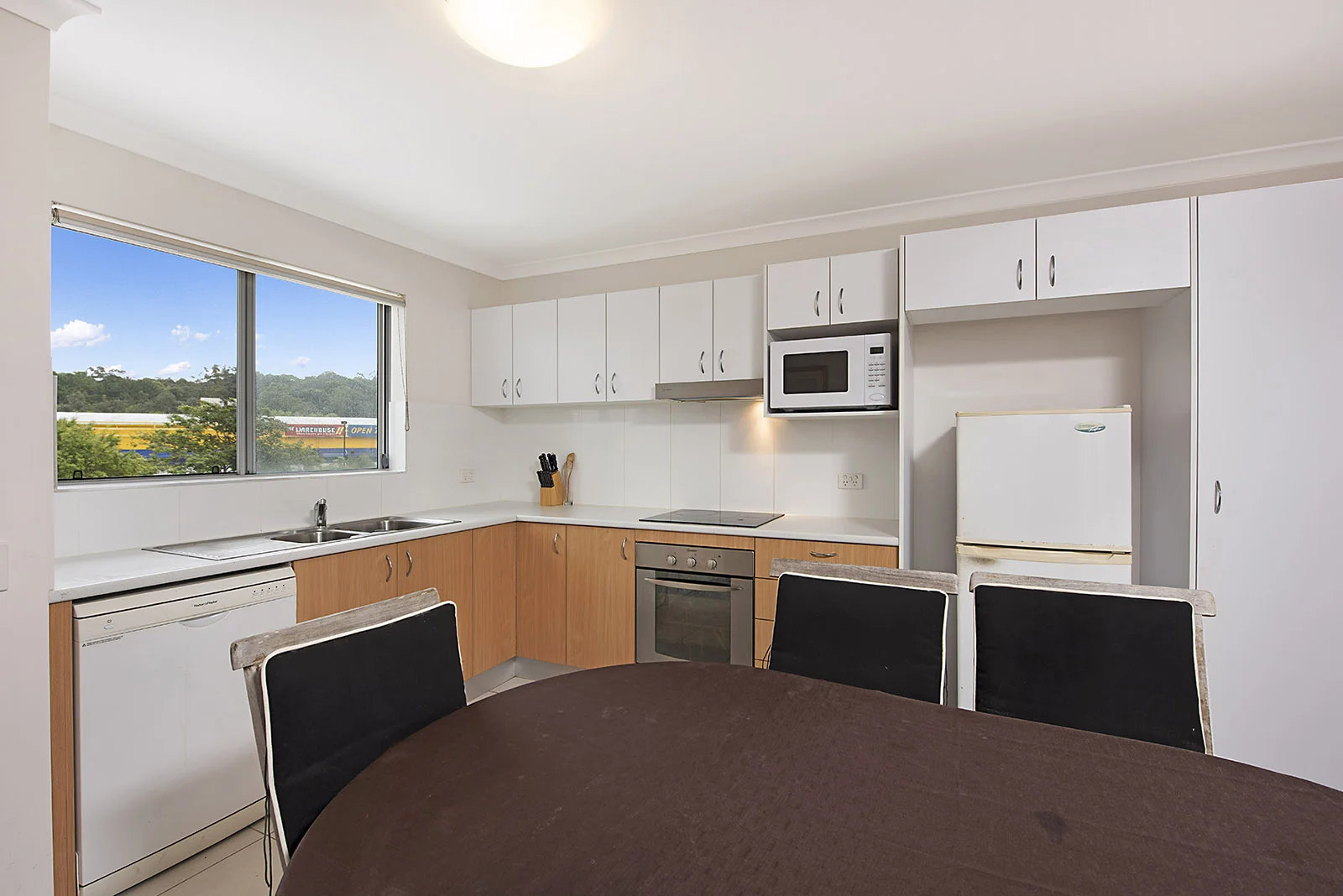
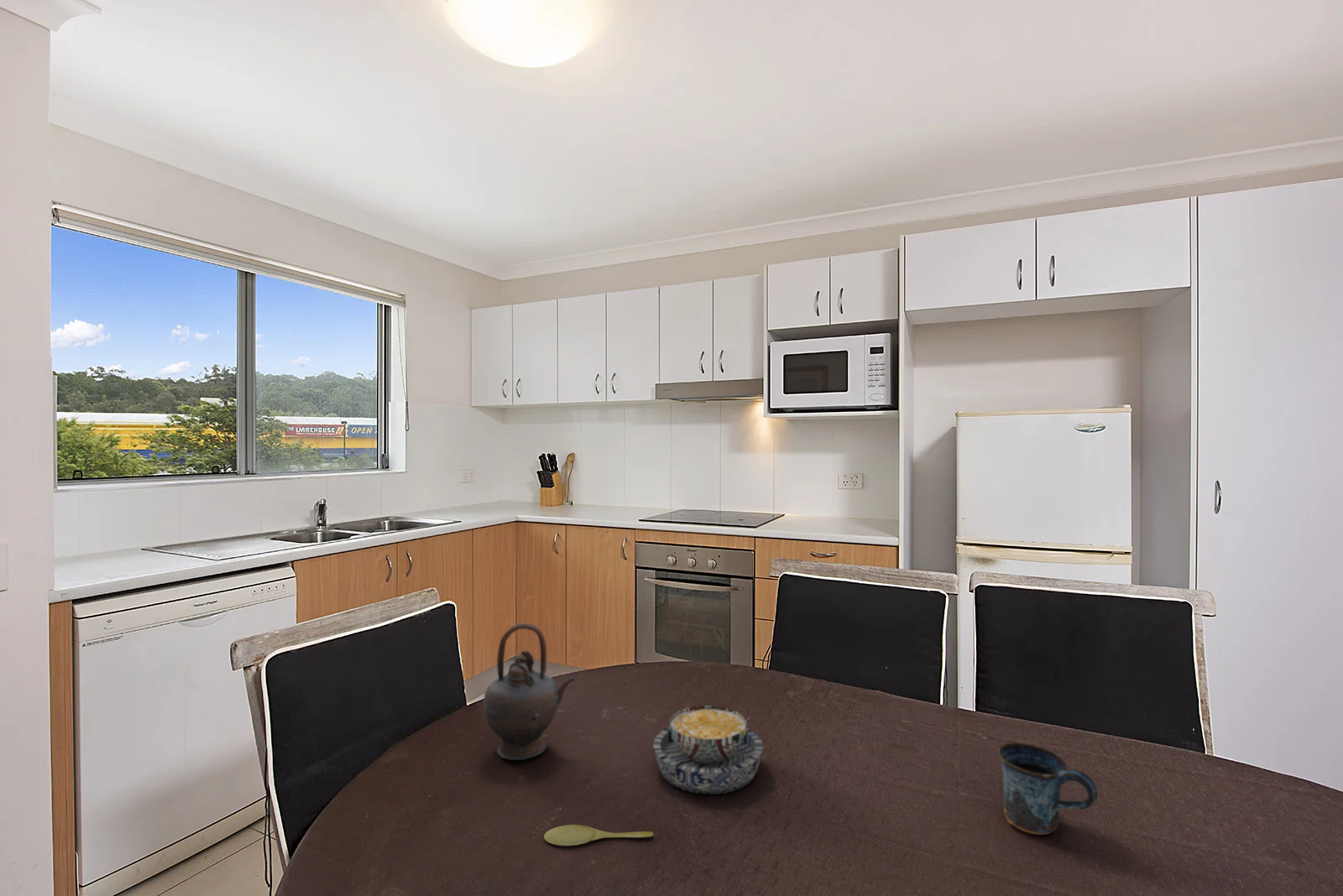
+ mug [997,742,1099,836]
+ bowl [652,705,764,795]
+ spoon [543,824,655,847]
+ teapot [483,623,576,761]
